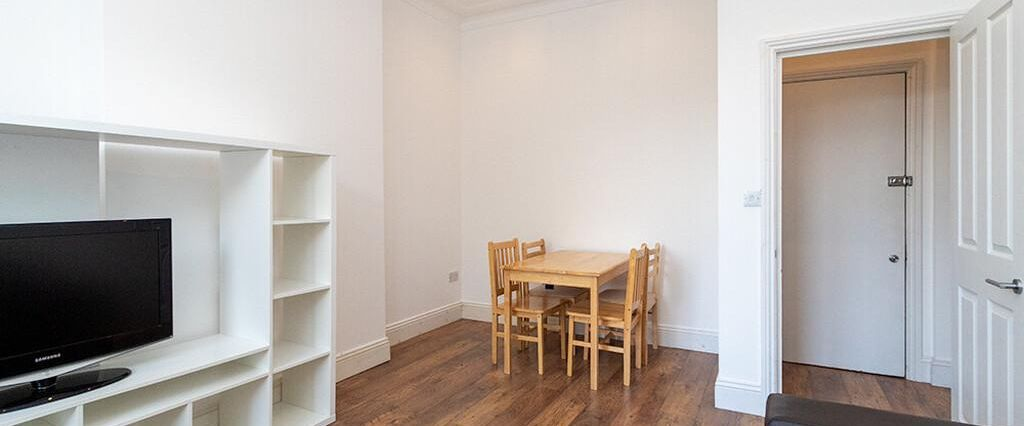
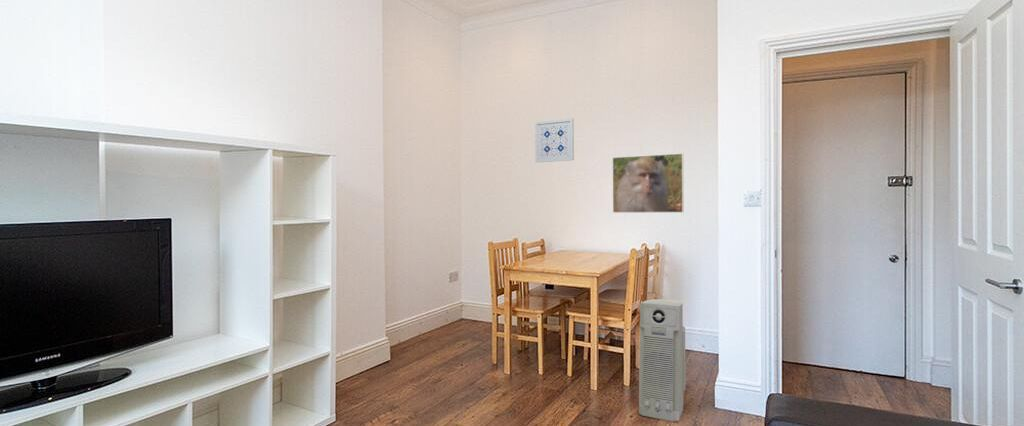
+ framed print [611,152,685,214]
+ wall art [534,118,575,163]
+ air purifier [638,298,686,422]
